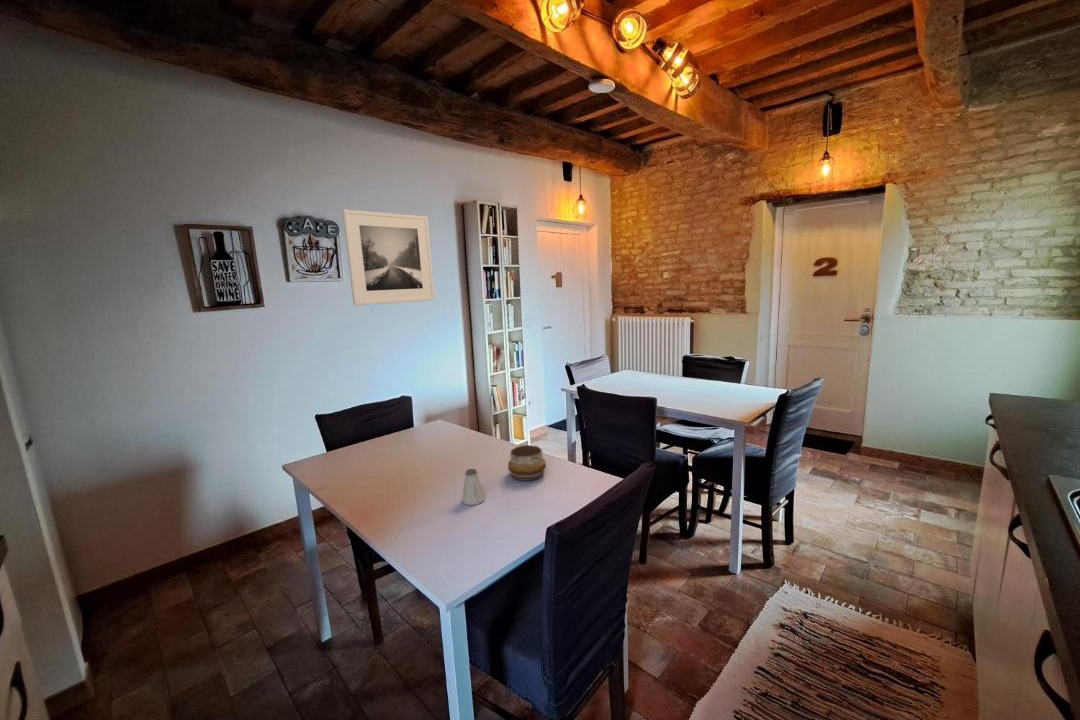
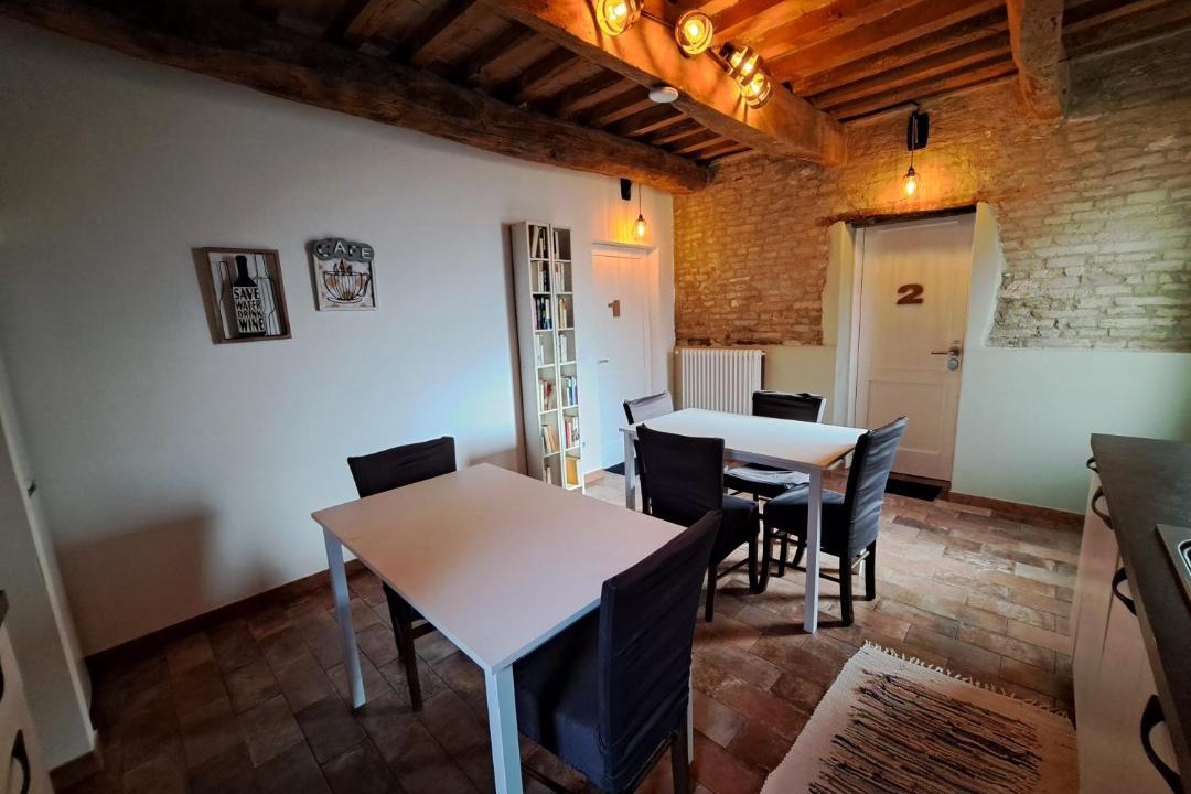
- decorative bowl [507,444,547,482]
- saltshaker [461,468,485,506]
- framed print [341,208,436,307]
